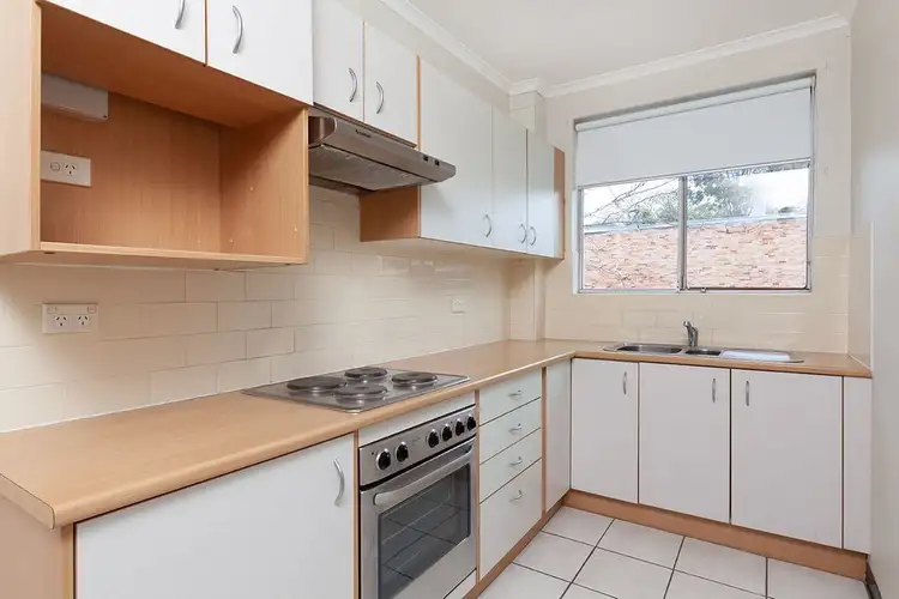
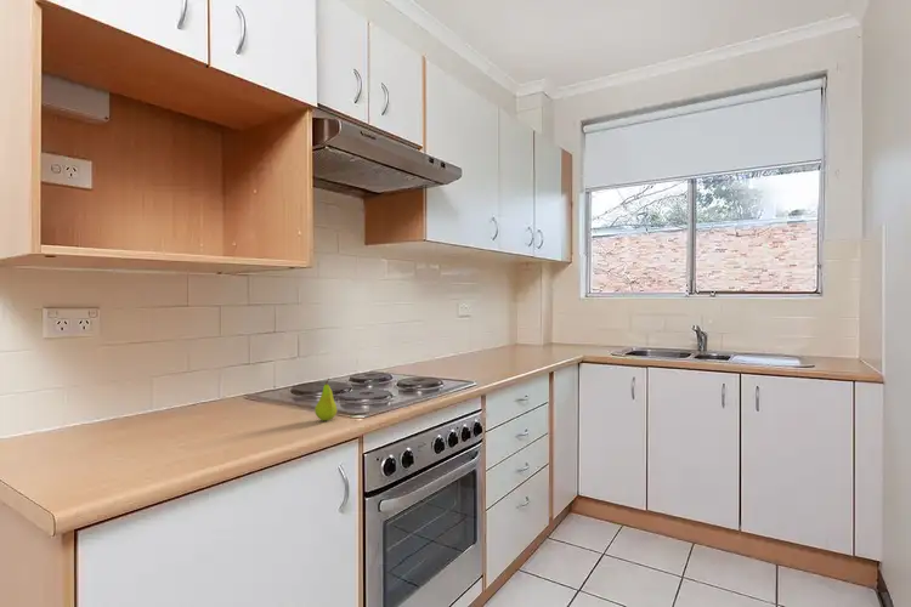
+ fruit [313,378,338,421]
